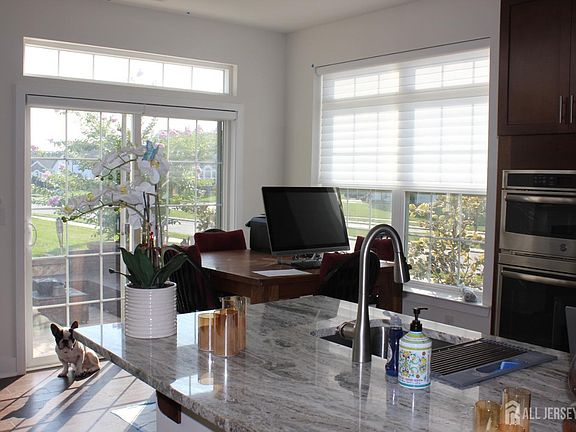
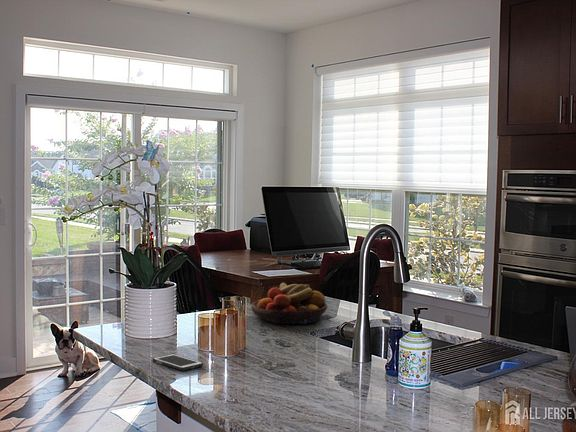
+ cell phone [152,353,204,372]
+ fruit bowl [250,282,329,325]
